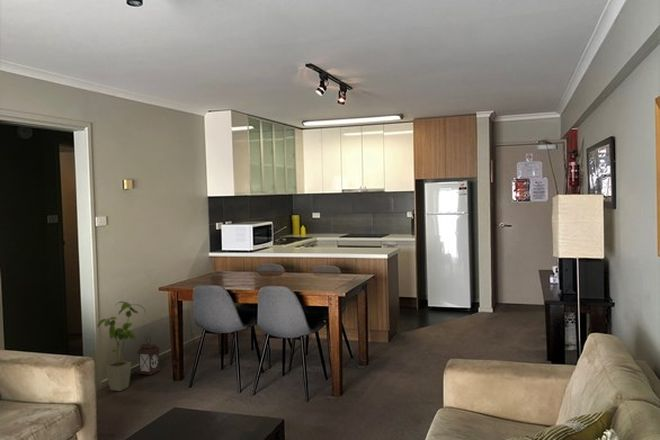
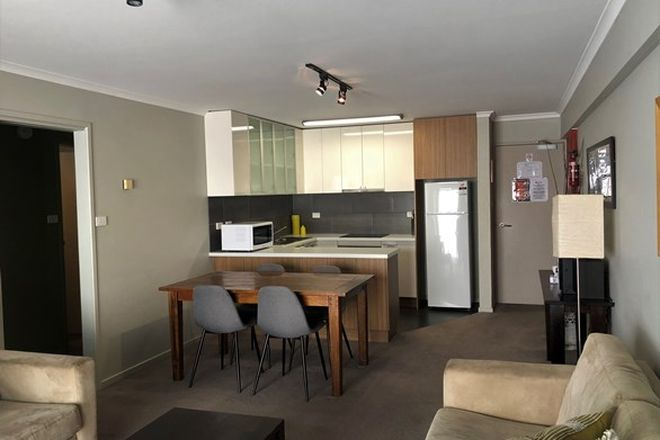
- house plant [96,300,147,392]
- lantern [136,336,161,376]
